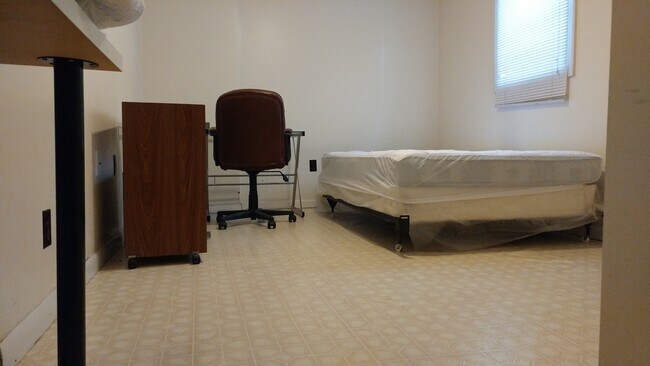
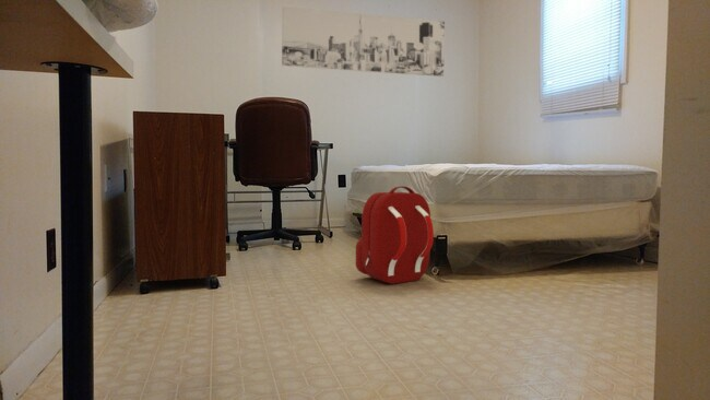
+ wall art [281,4,446,78]
+ backpack [355,185,435,285]
